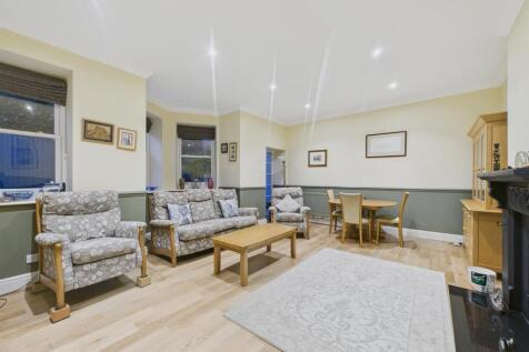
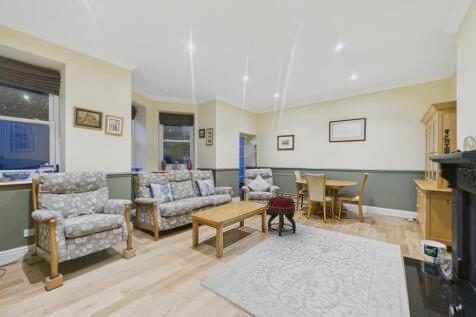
+ footstool [267,195,297,237]
